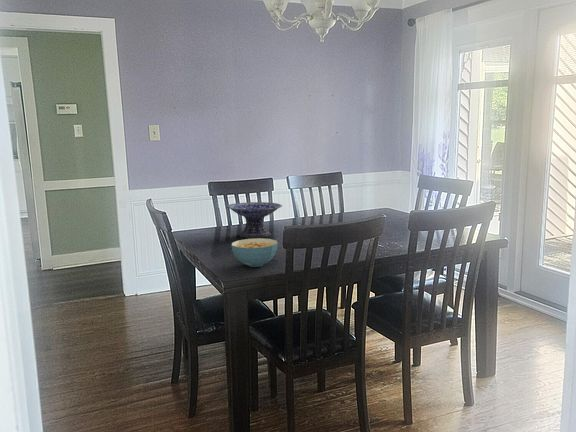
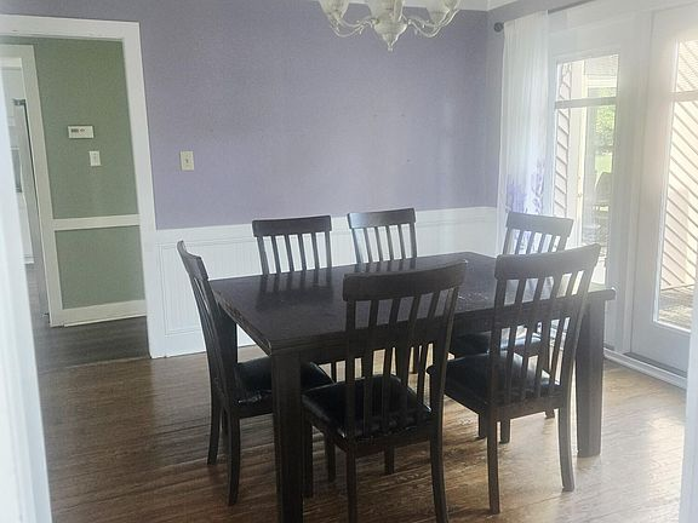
- cereal bowl [231,237,279,268]
- decorative bowl [225,201,283,239]
